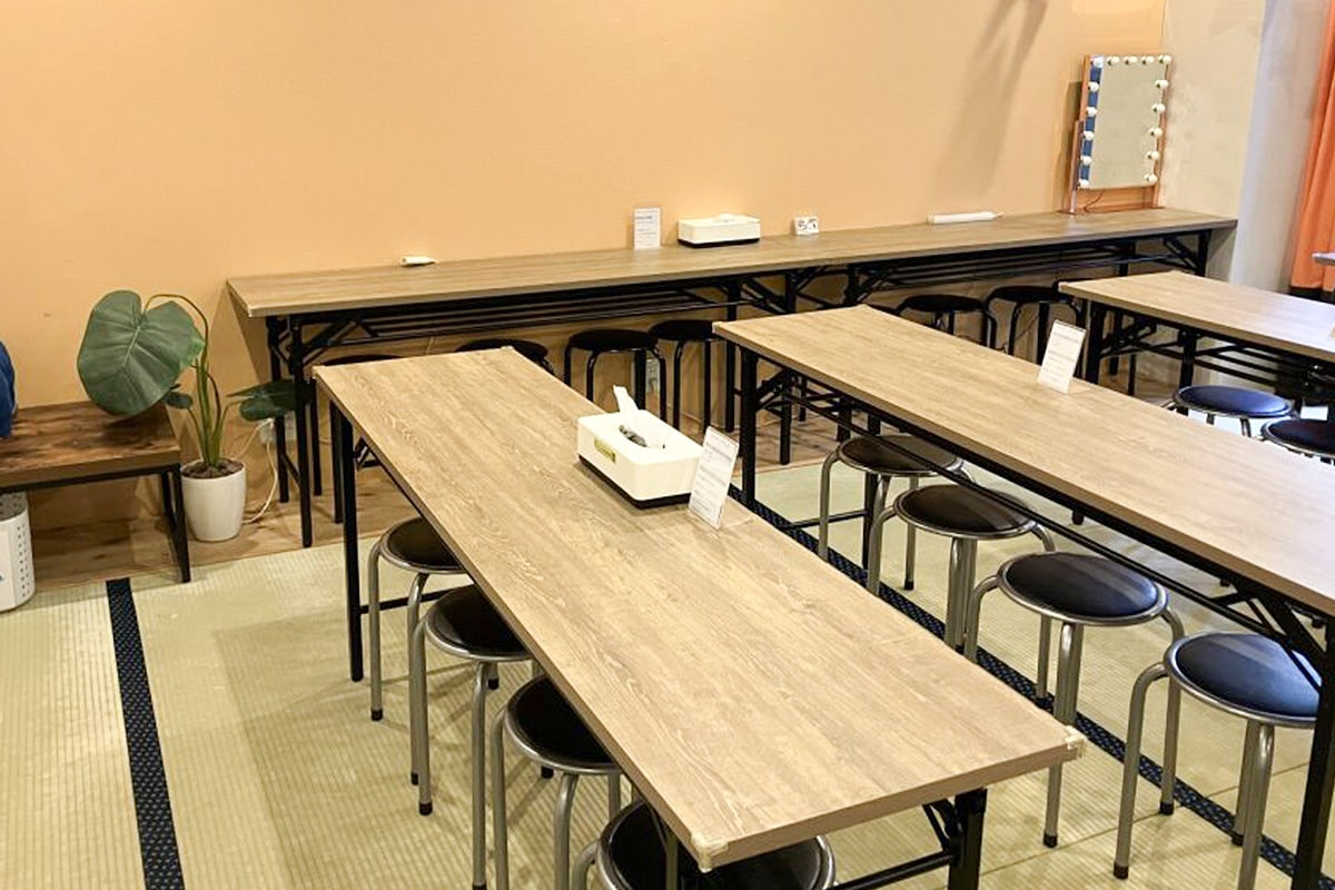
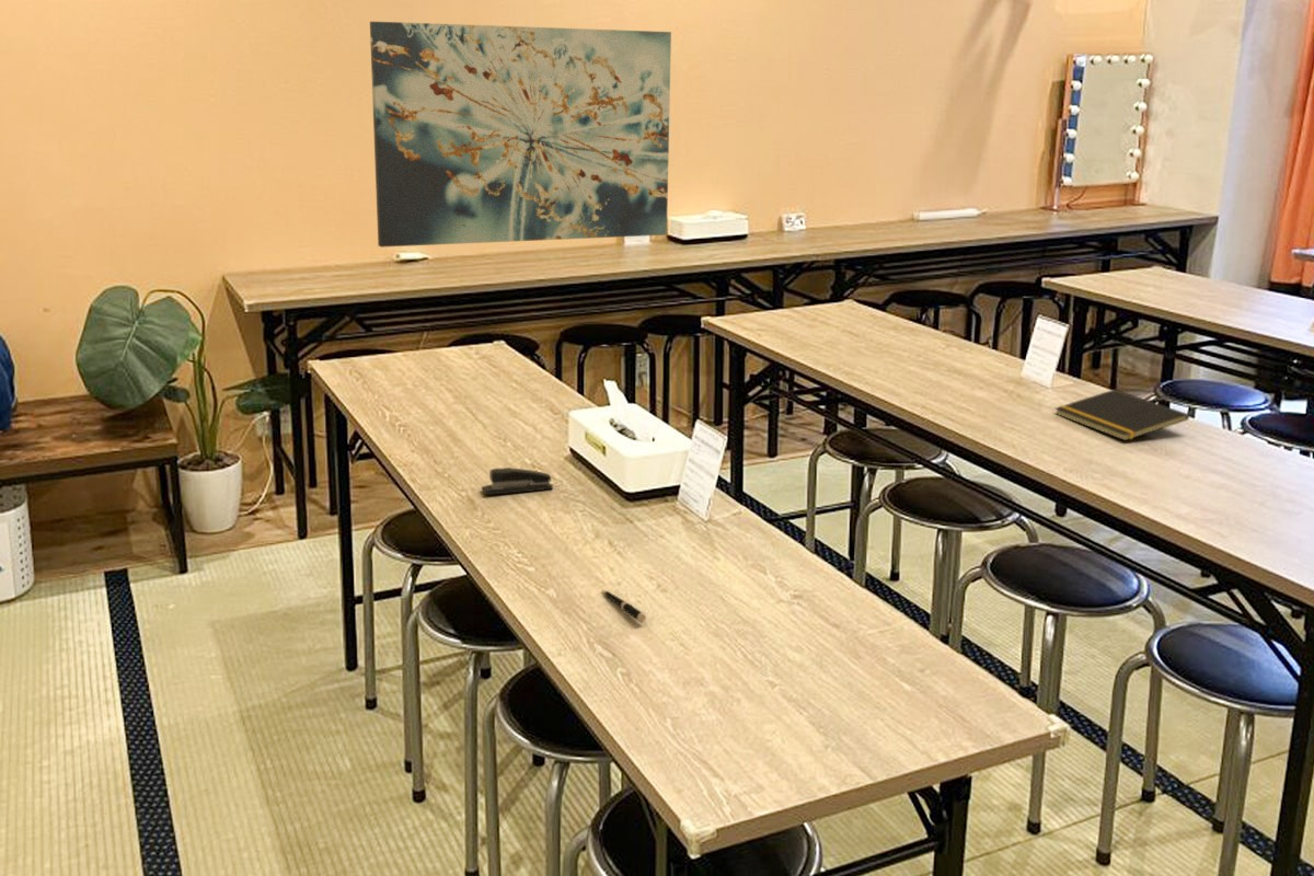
+ stapler [481,466,554,496]
+ notepad [1053,389,1190,442]
+ pen [601,589,647,623]
+ wall art [369,21,672,249]
